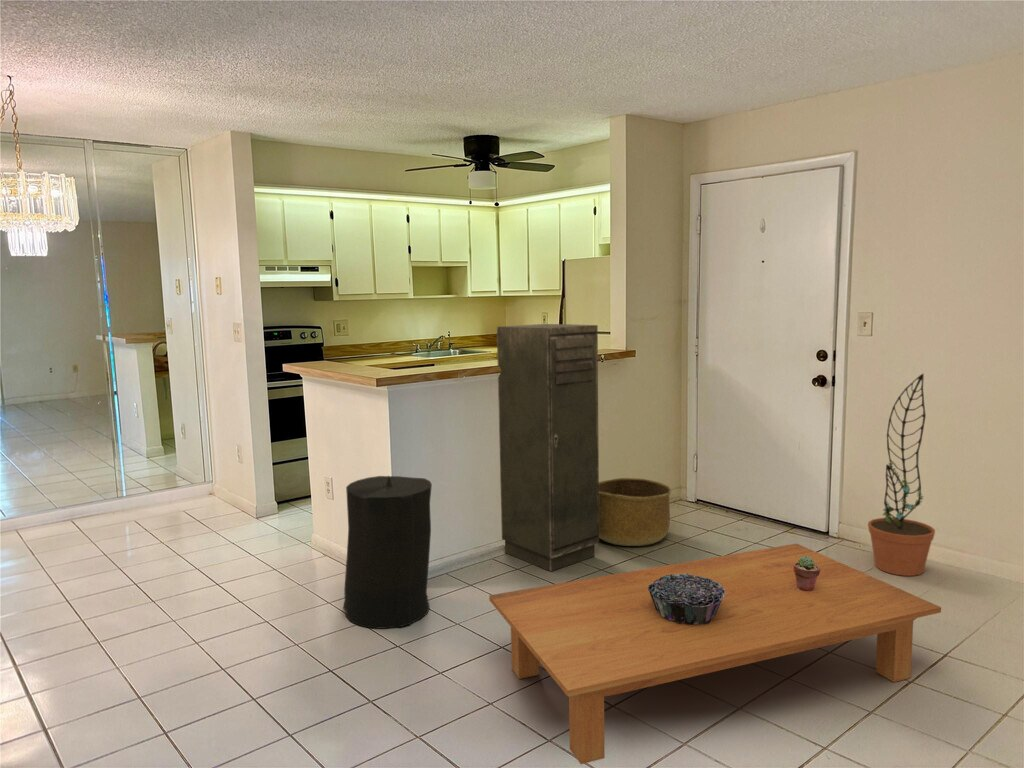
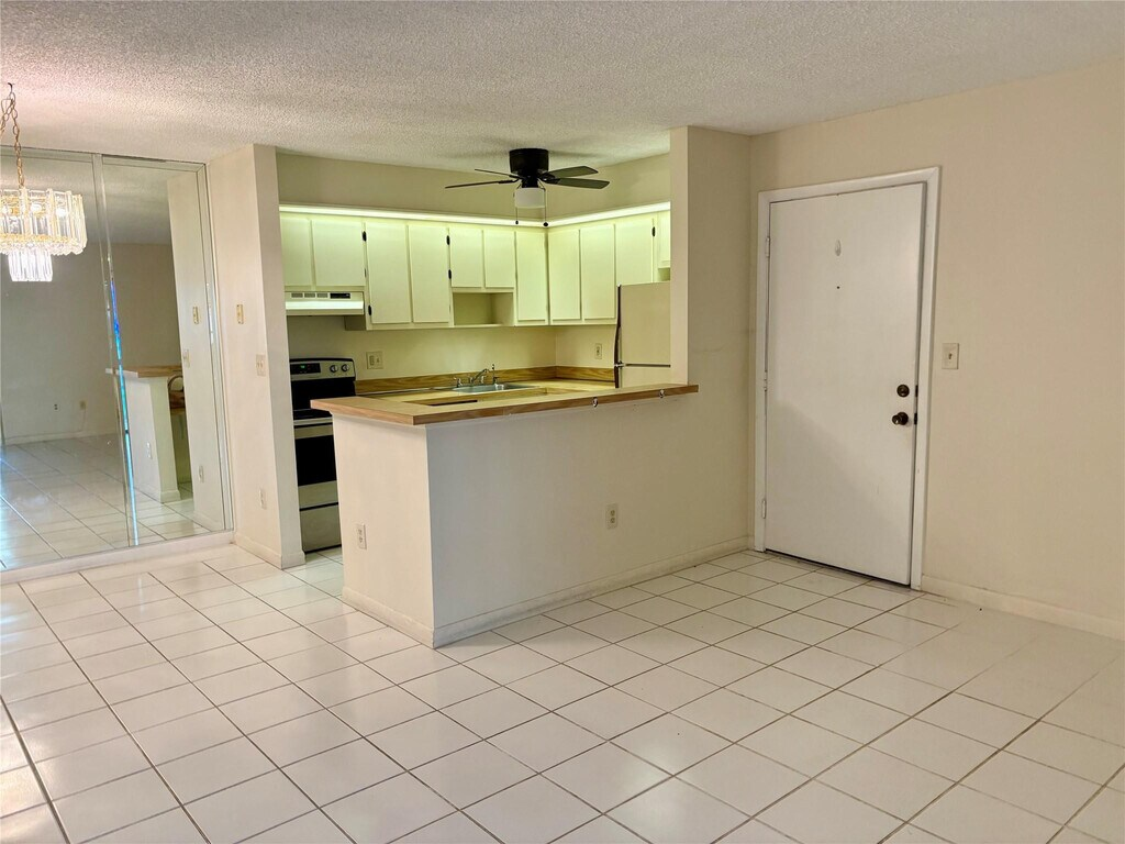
- decorative bowl [647,574,726,625]
- storage cabinet [496,323,600,573]
- trash can [342,474,433,630]
- basket [599,477,672,547]
- potted succulent [793,556,820,591]
- decorative plant [867,373,936,577]
- coffee table [488,543,942,765]
